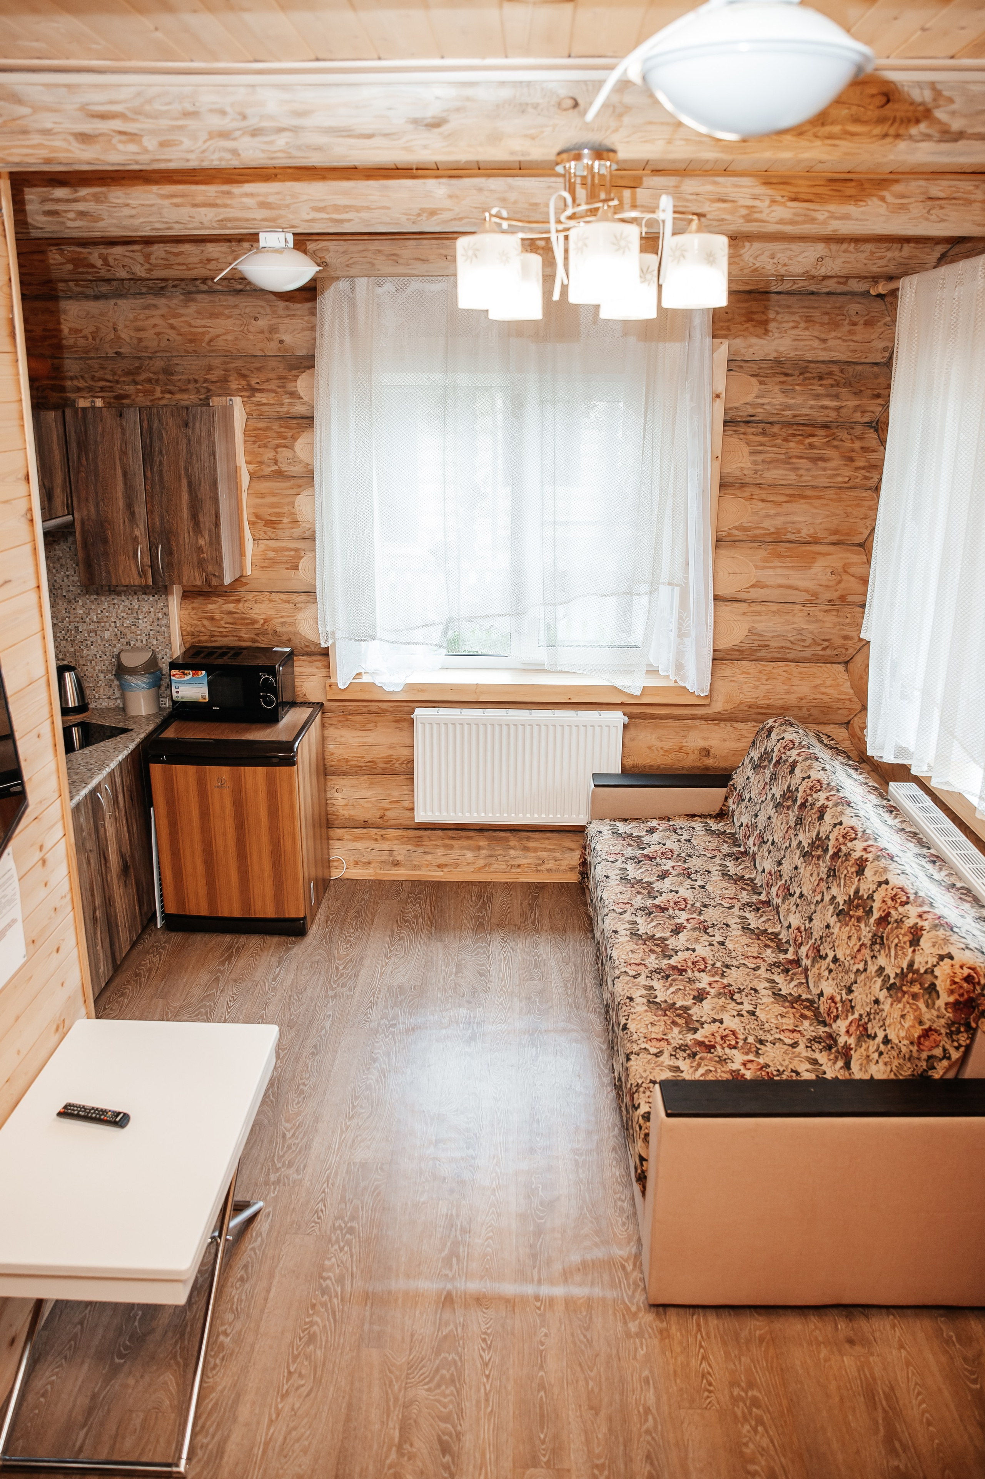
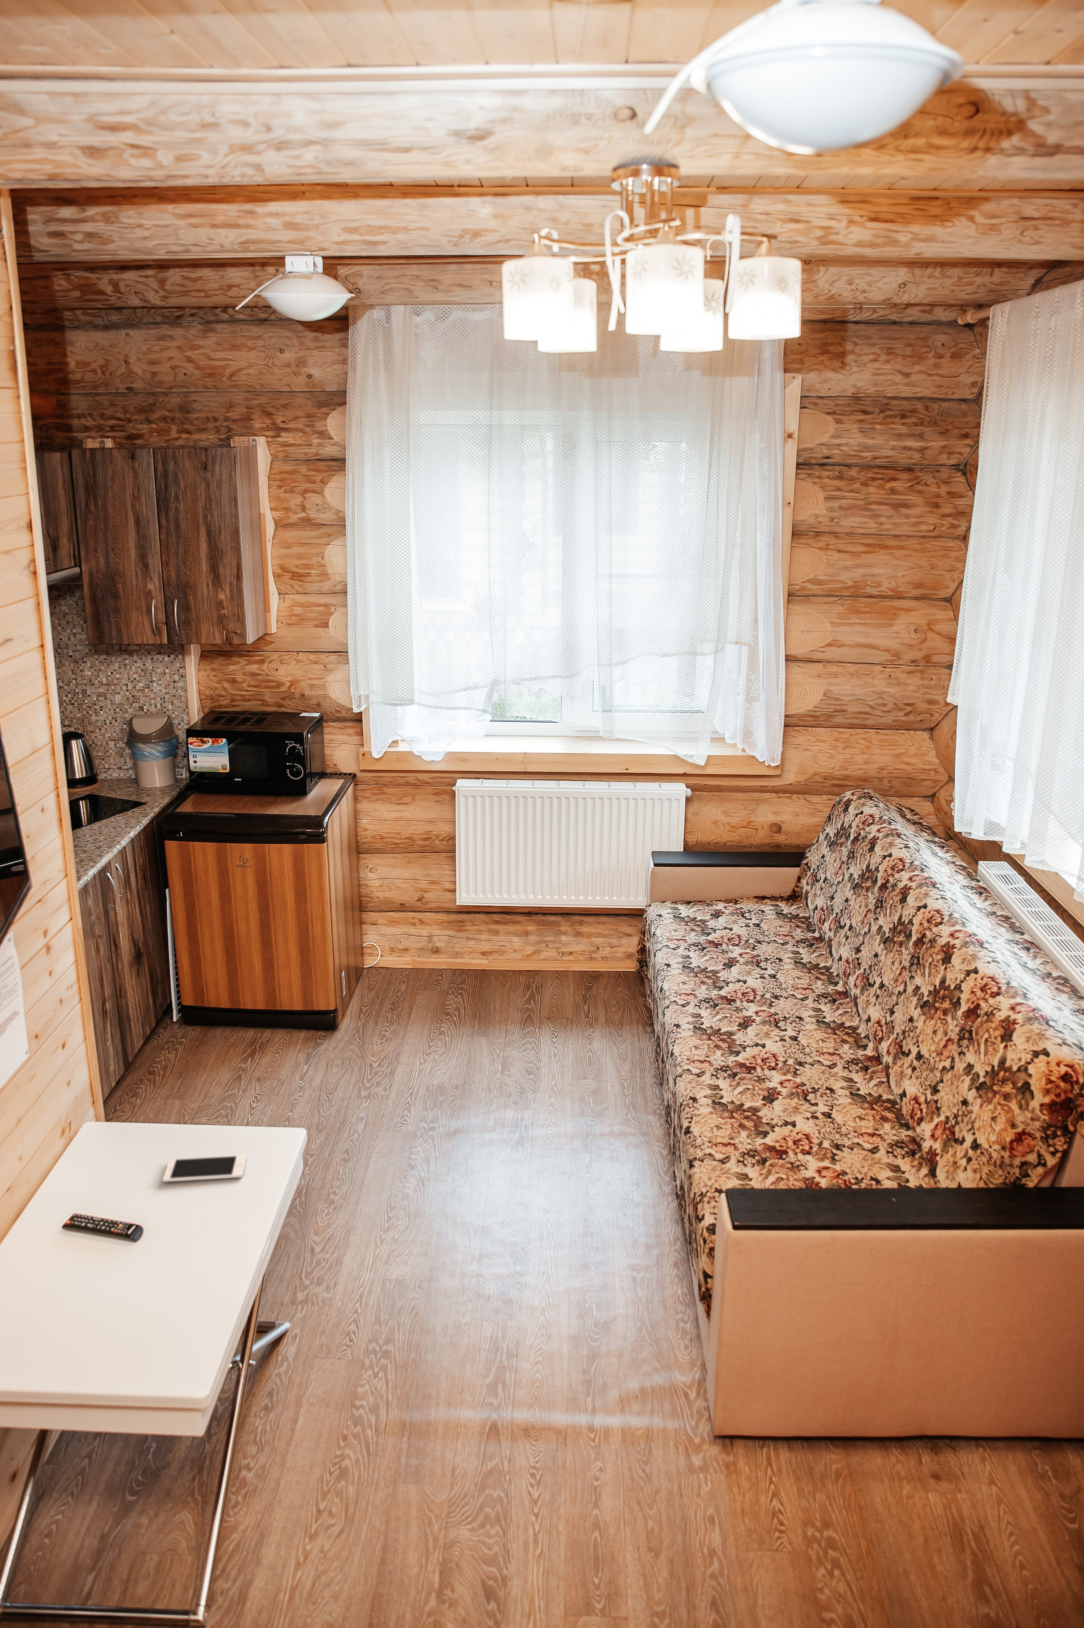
+ cell phone [162,1155,247,1183]
